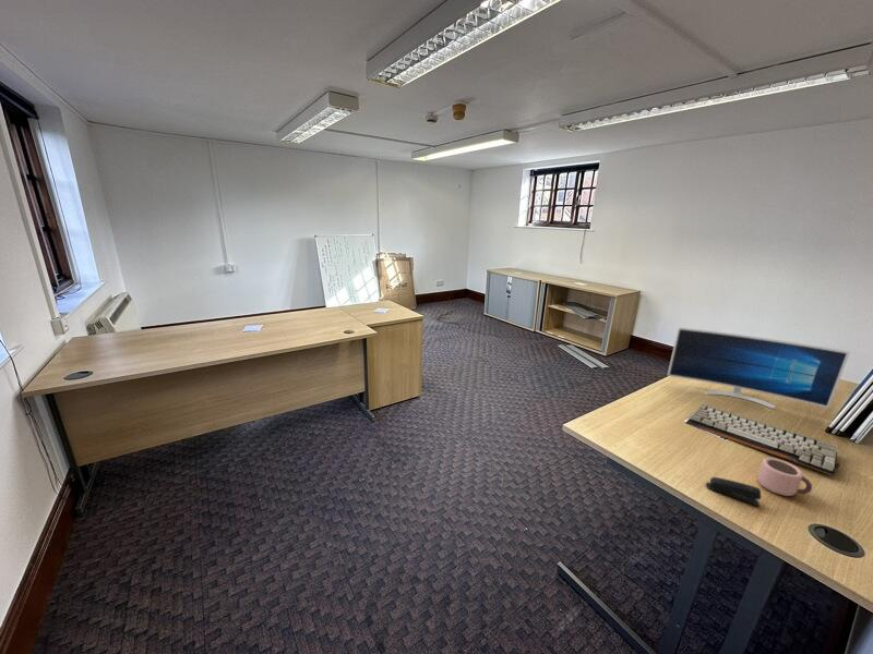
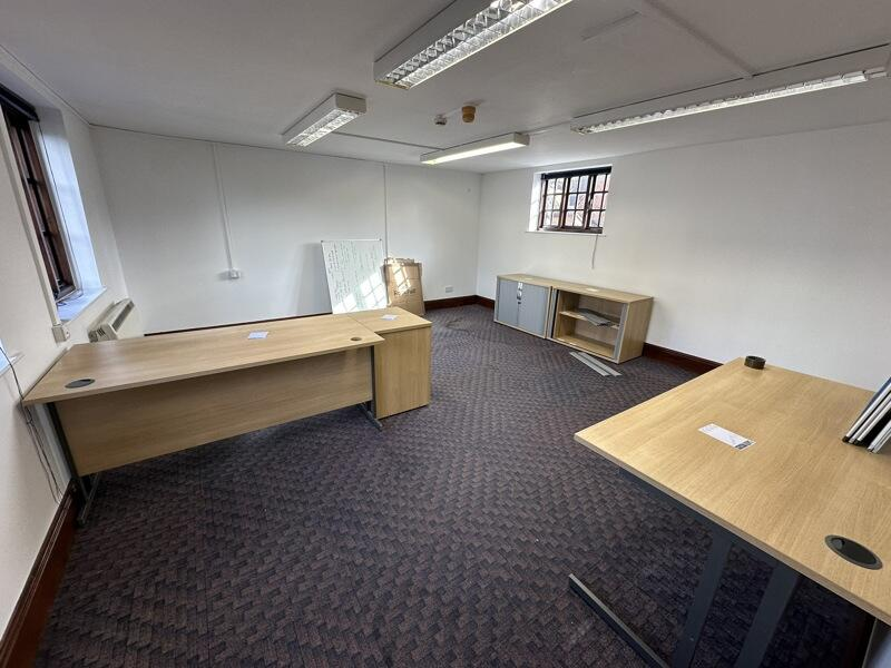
- keyboard [685,402,841,477]
- mug [756,457,813,497]
- stapler [705,476,762,507]
- monitor [667,326,851,410]
